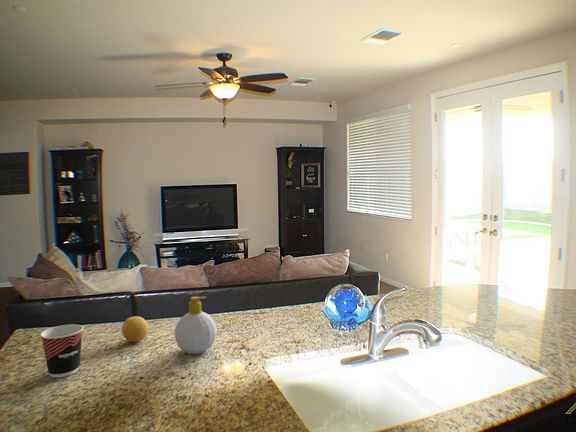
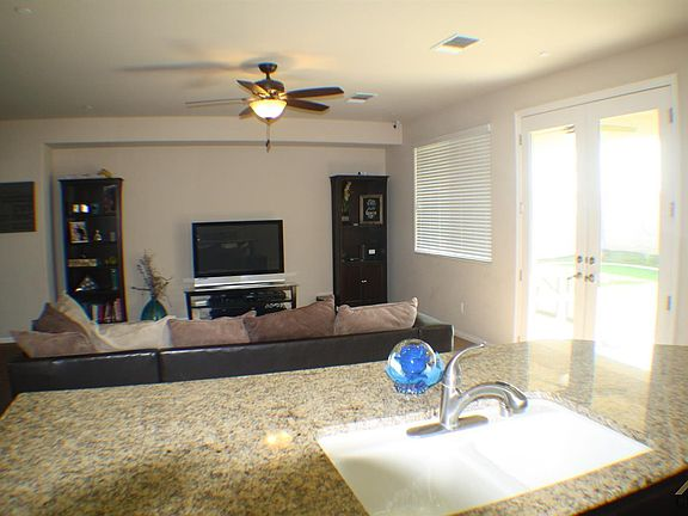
- fruit [121,315,149,343]
- cup [39,323,84,378]
- soap bottle [174,296,218,355]
